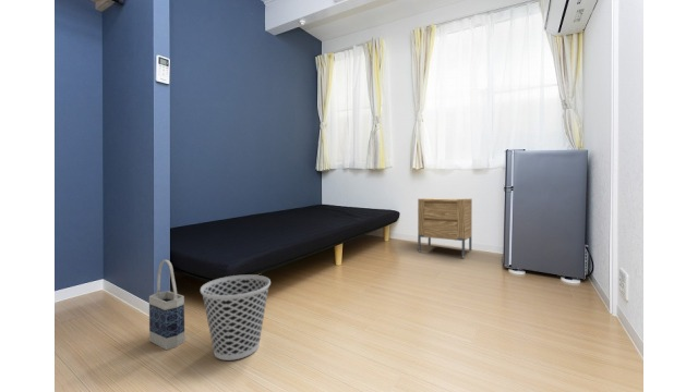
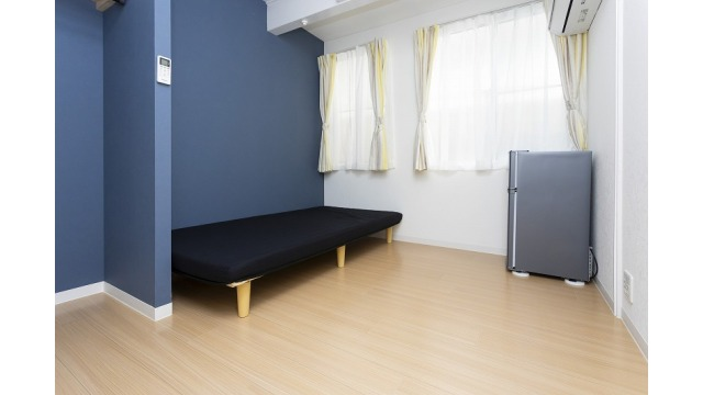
- bag [148,259,185,351]
- wastebasket [200,274,272,362]
- nightstand [417,197,473,258]
